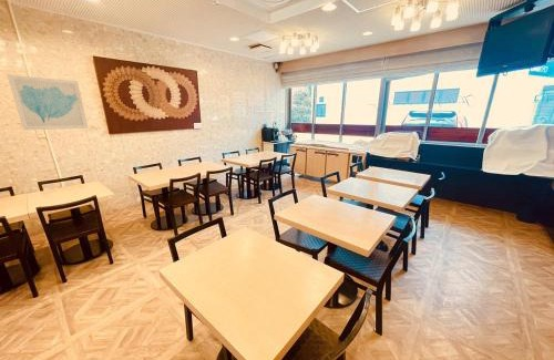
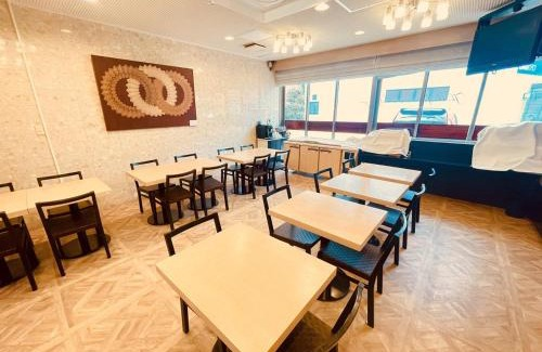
- wall art [7,74,89,131]
